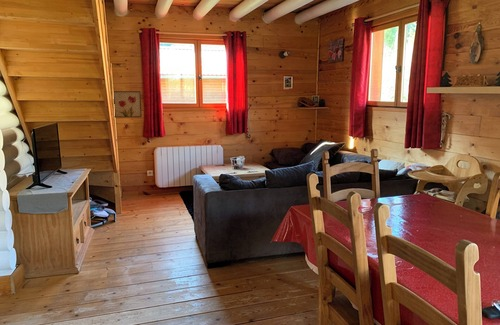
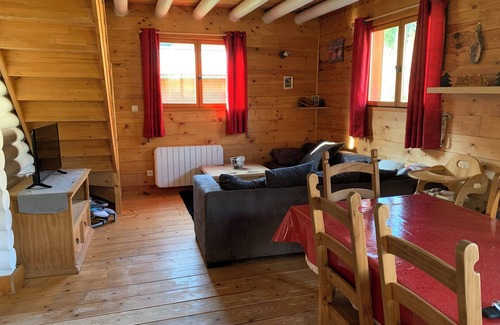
- wall art [113,90,143,119]
